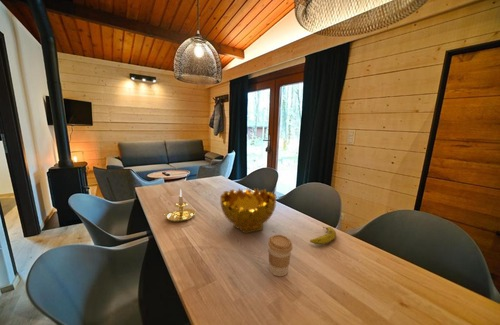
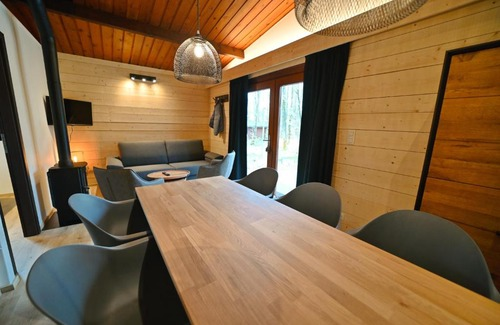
- fruit [309,226,337,245]
- decorative bowl [219,187,277,235]
- candle holder [163,188,196,223]
- coffee cup [267,234,294,277]
